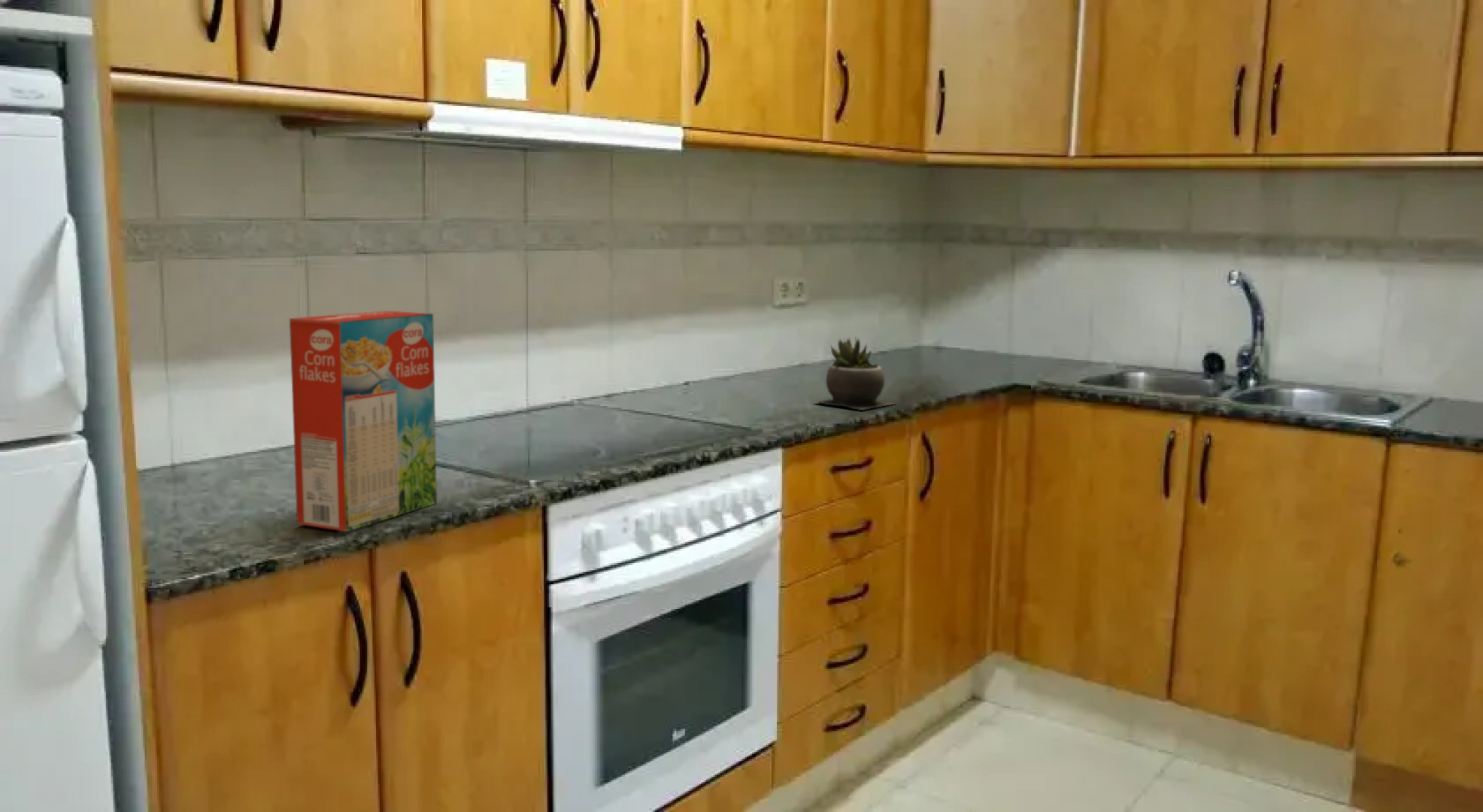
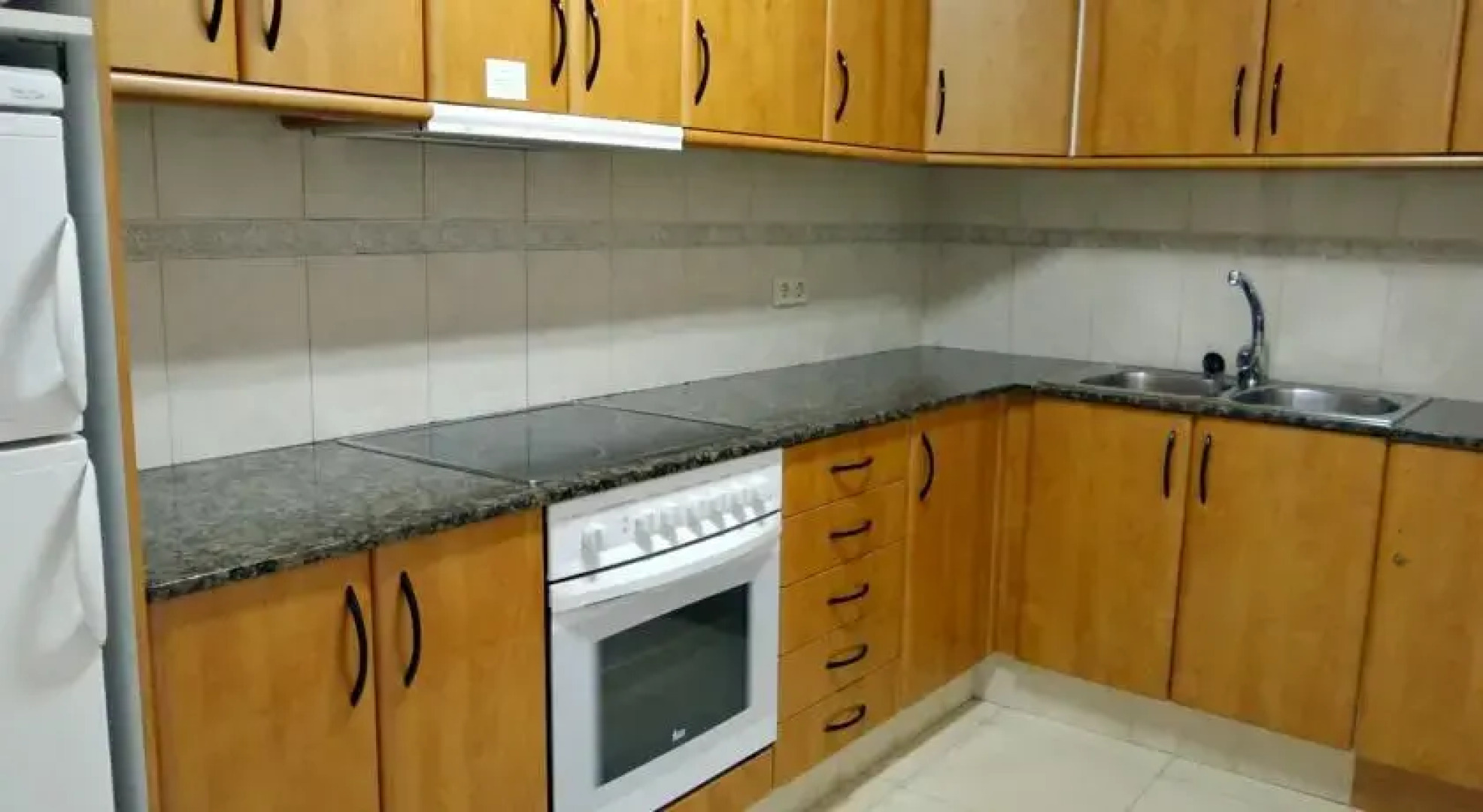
- succulent plant [813,336,898,411]
- cereal box [289,311,438,532]
